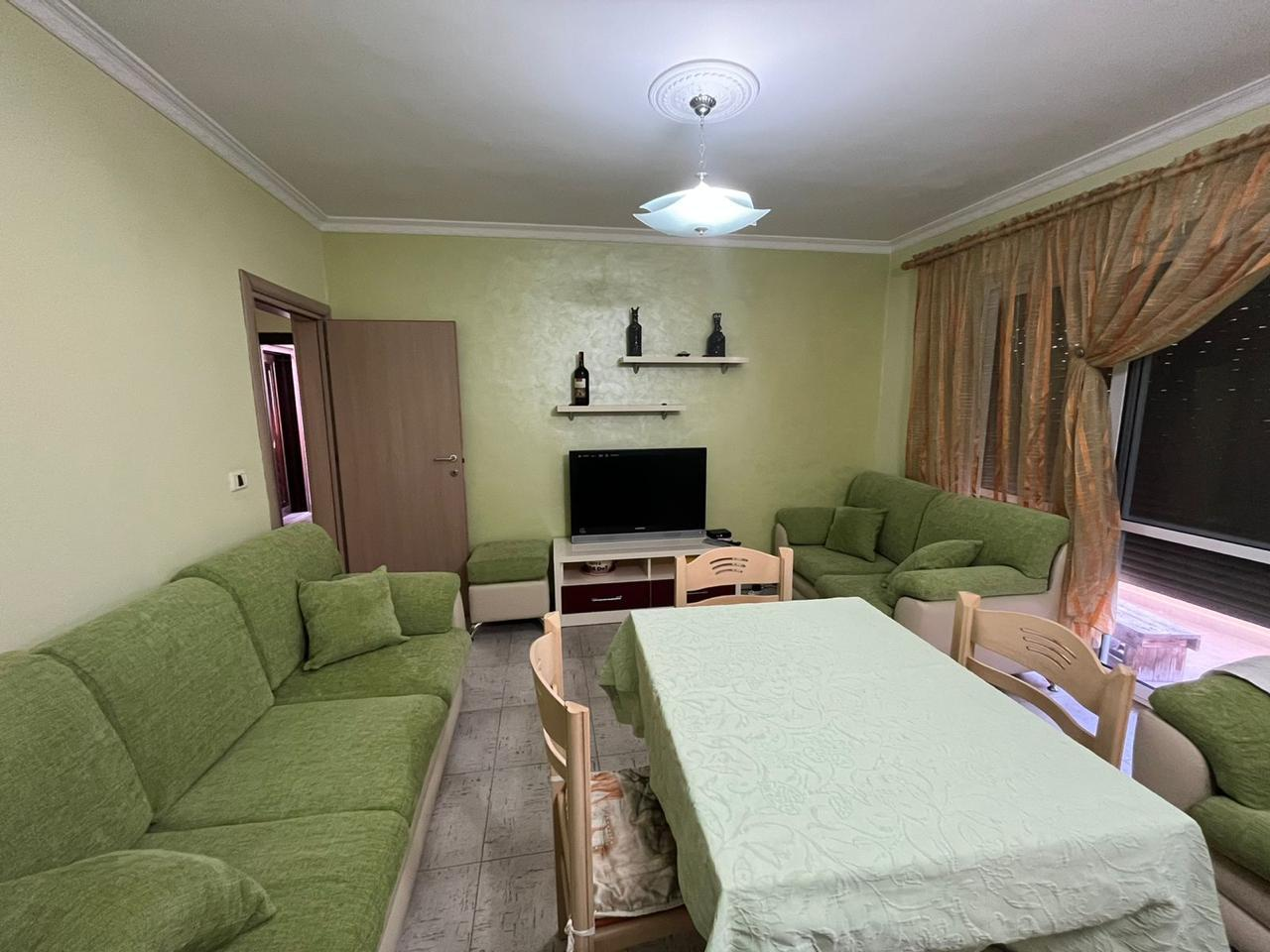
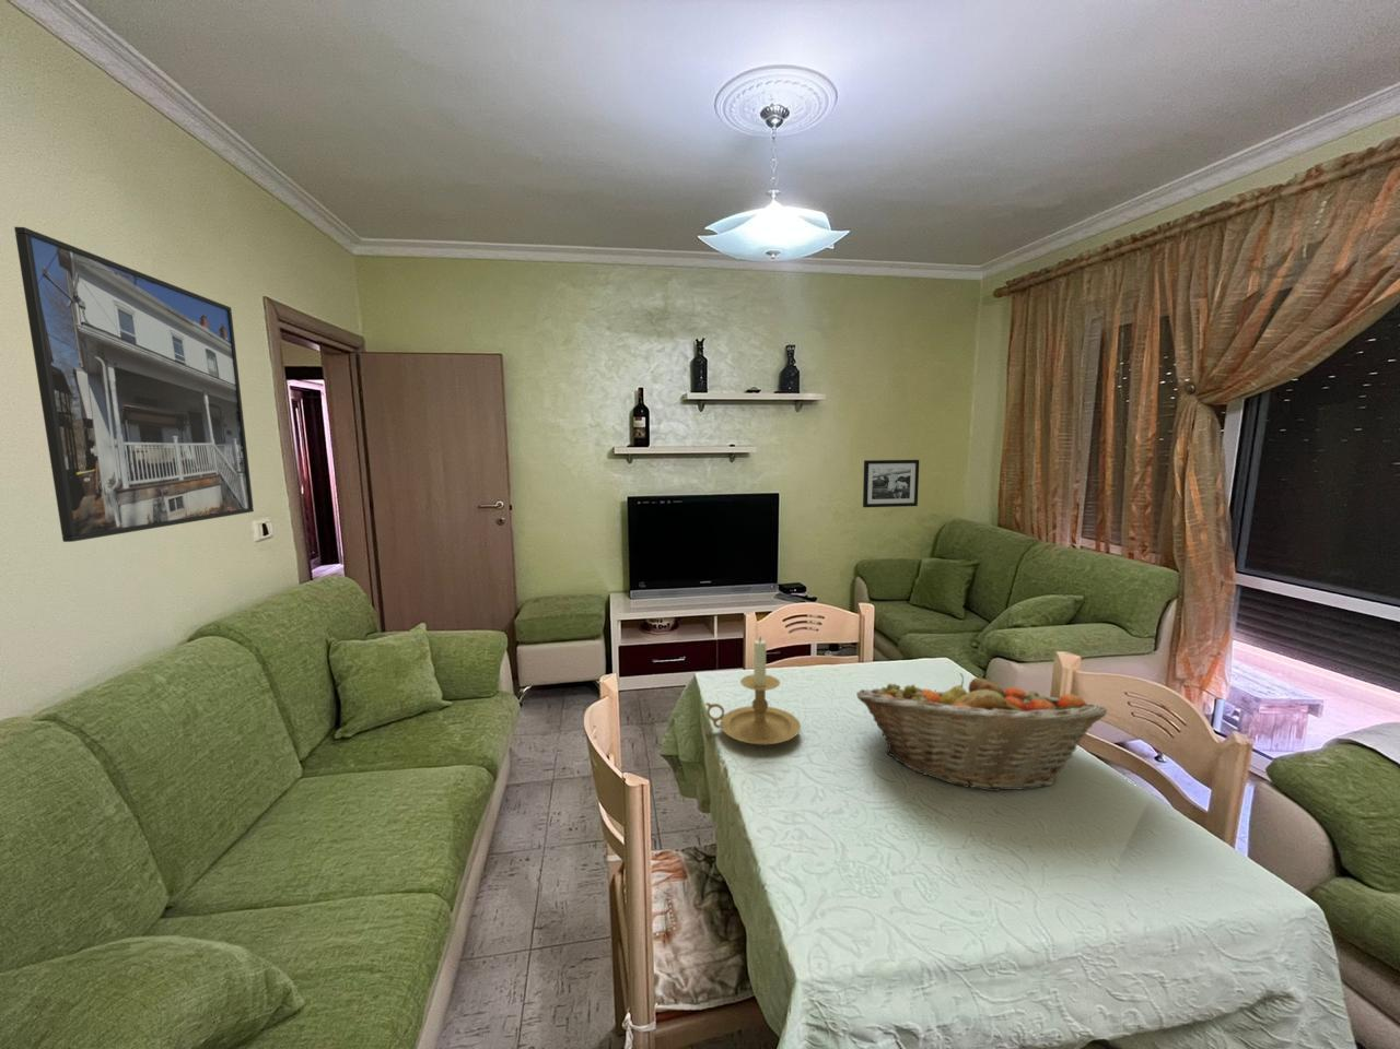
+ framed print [13,226,255,543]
+ fruit basket [855,672,1108,792]
+ candle holder [704,636,801,745]
+ picture frame [862,458,919,508]
